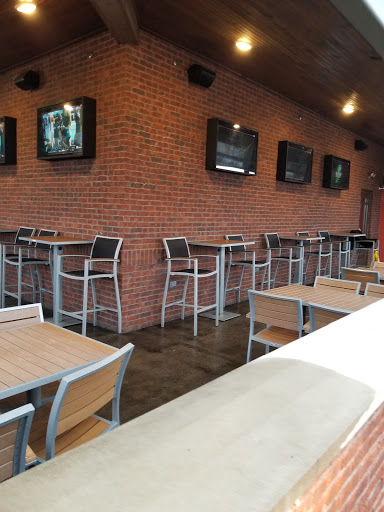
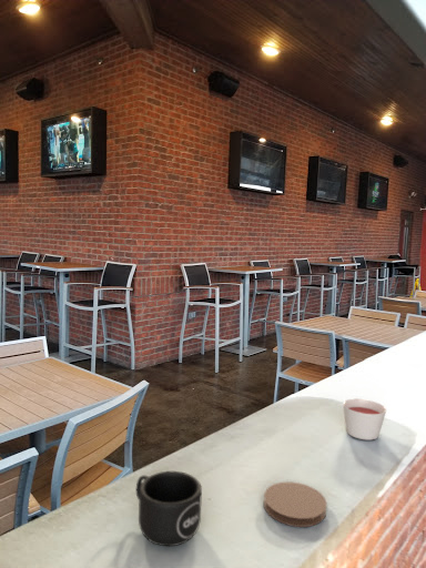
+ coaster [263,481,327,528]
+ mug [135,470,203,547]
+ candle [342,398,387,442]
